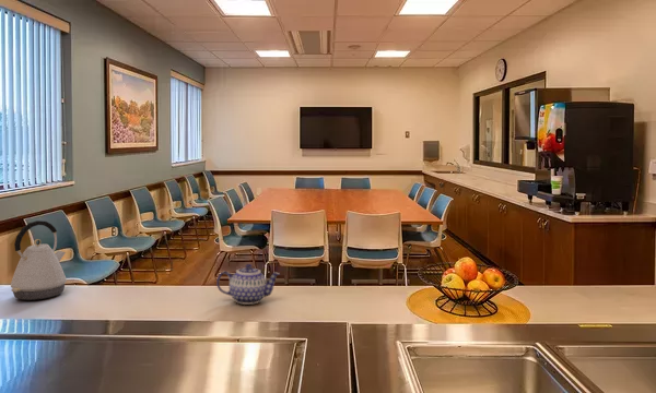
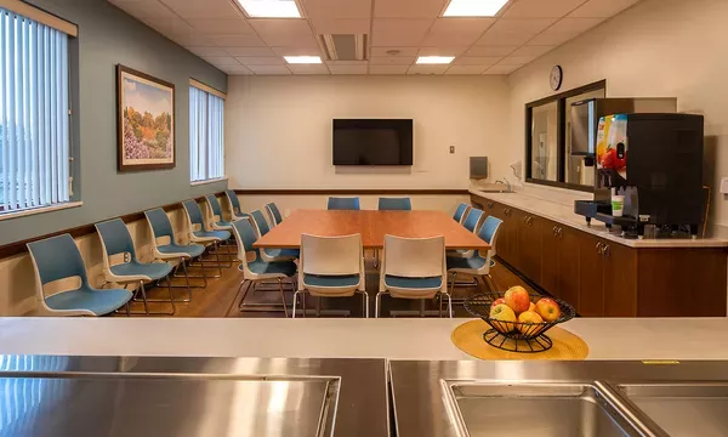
- teapot [215,263,281,306]
- kettle [10,219,68,301]
